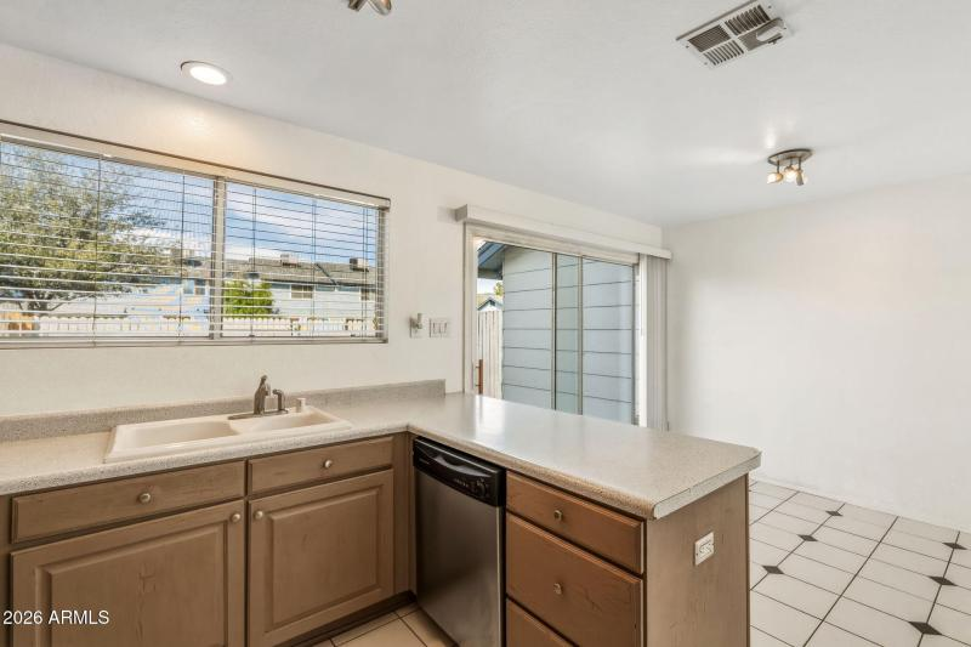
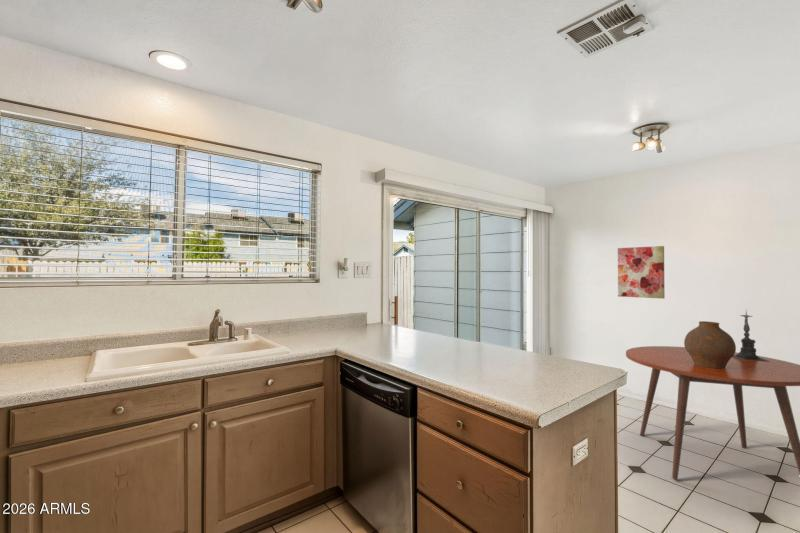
+ dining table [625,345,800,481]
+ vase [683,320,737,369]
+ wall art [617,245,666,300]
+ candle holder [733,310,768,361]
